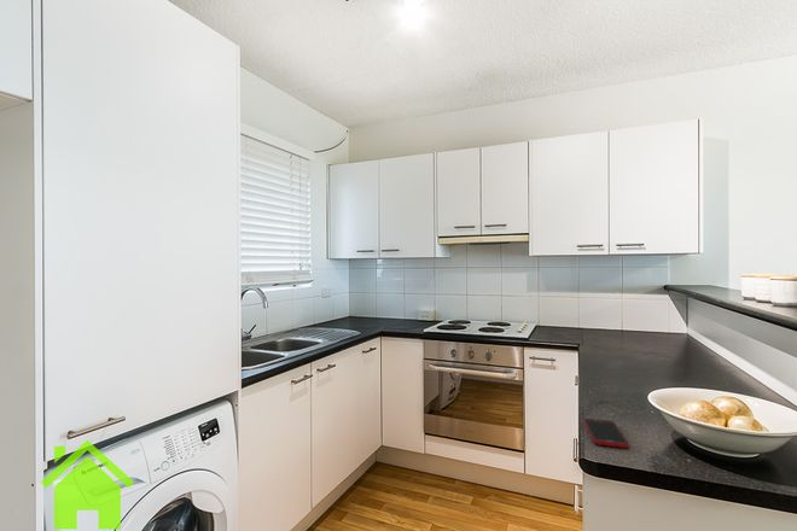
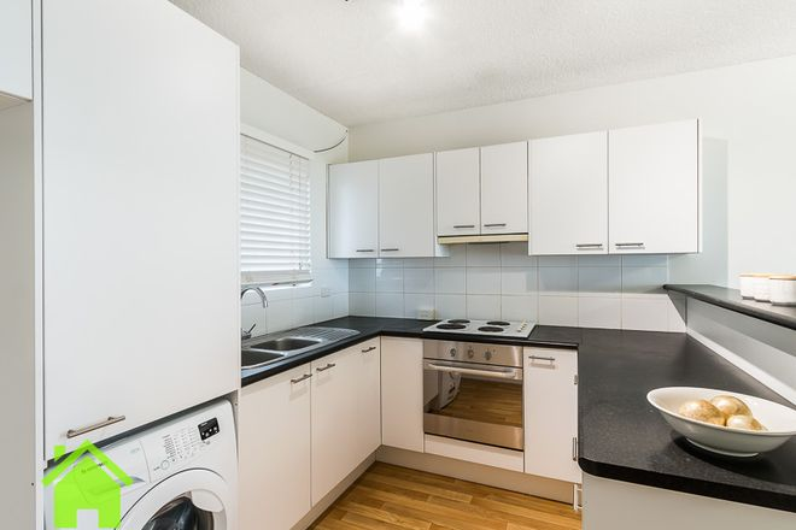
- cell phone [582,418,630,449]
